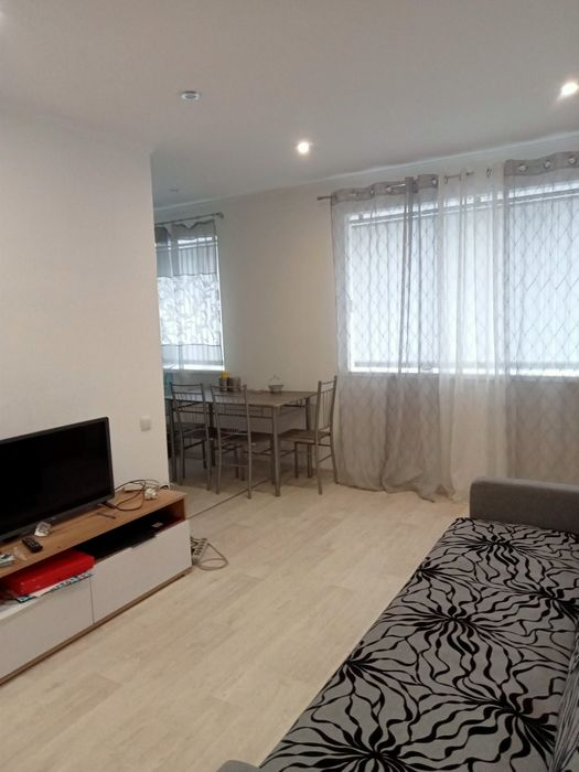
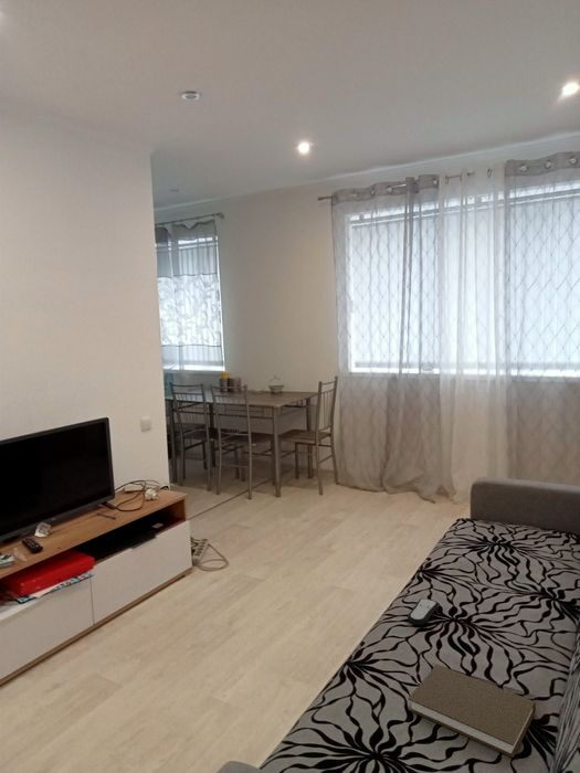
+ book [407,664,537,759]
+ remote control [407,597,440,626]
